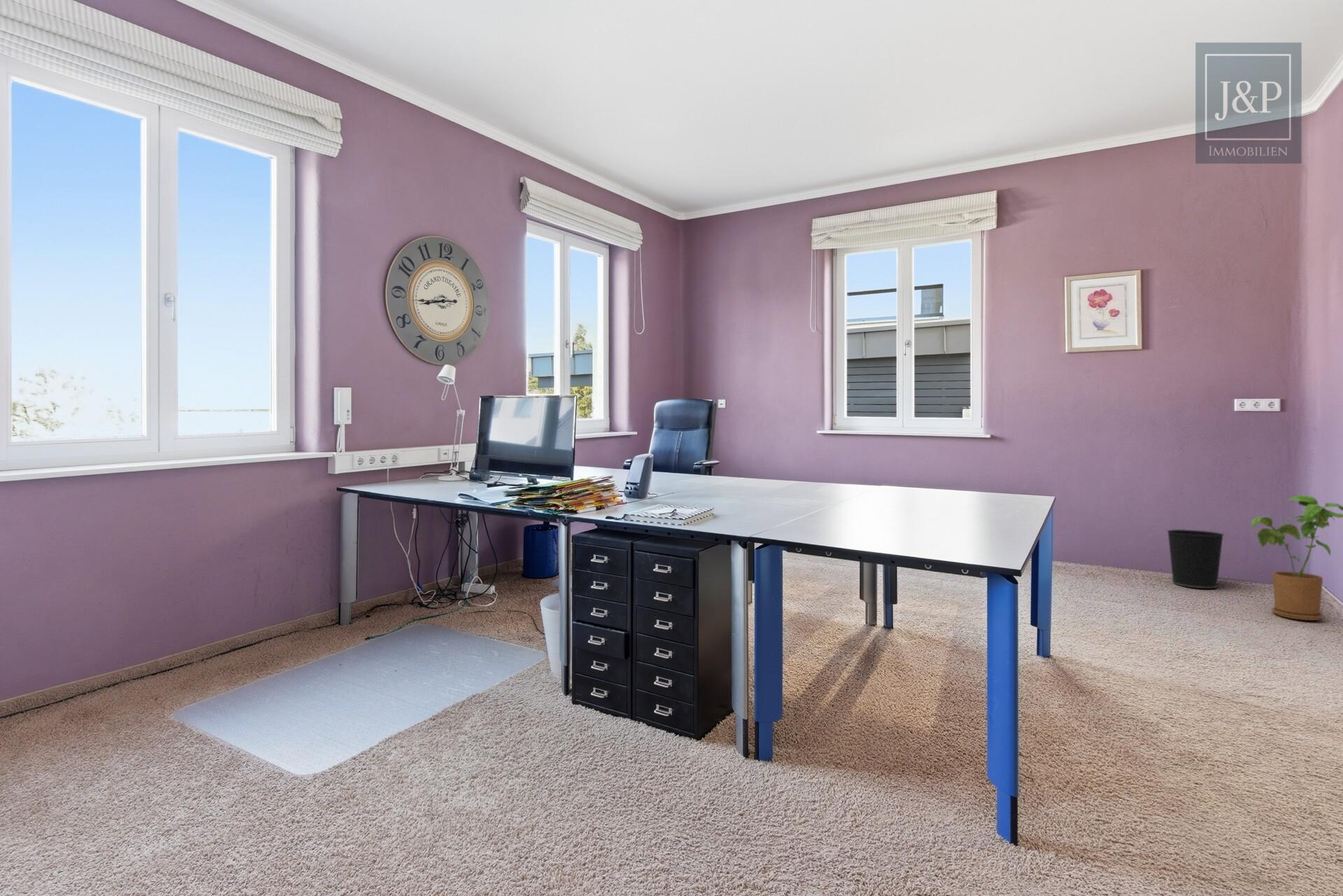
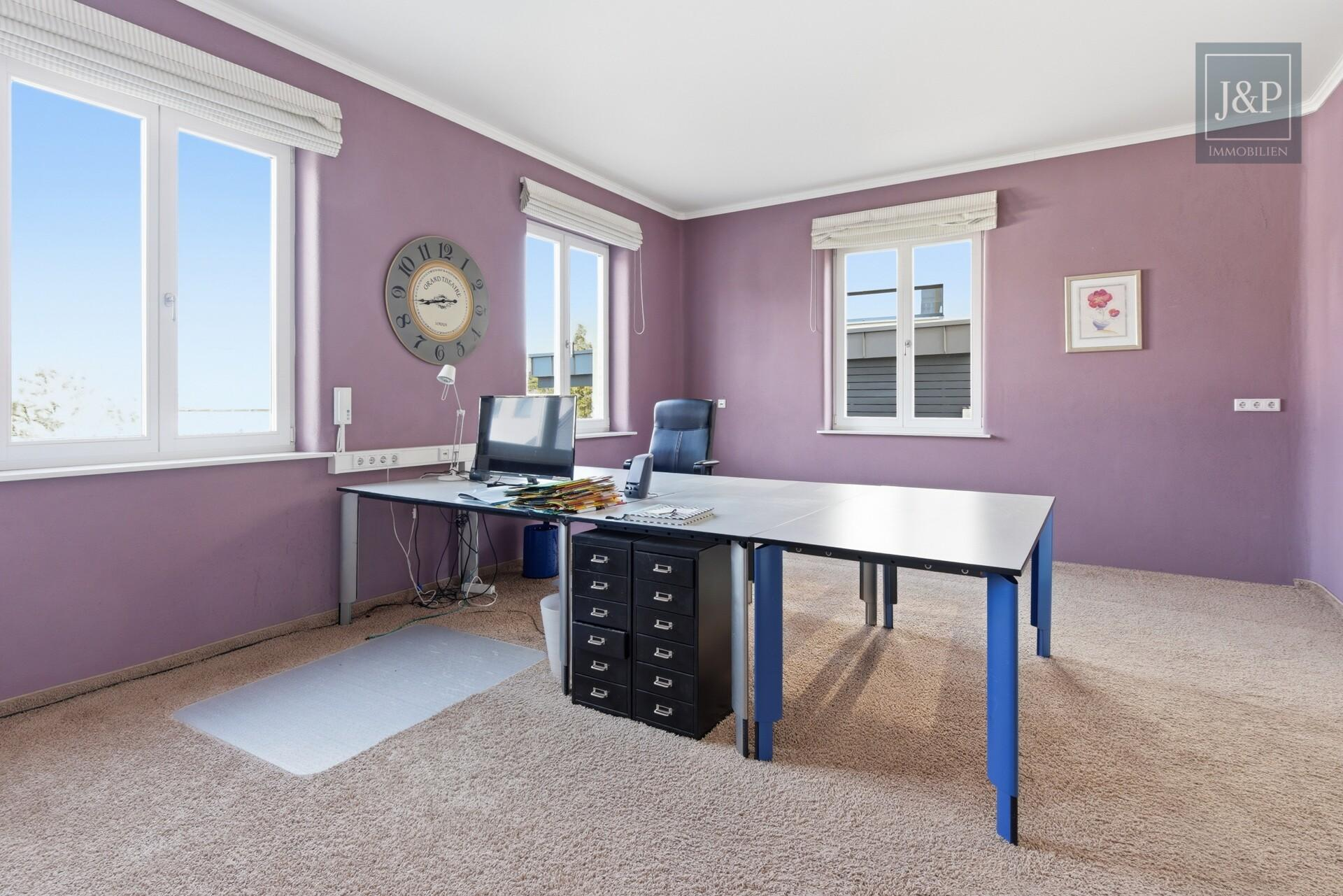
- house plant [1251,495,1343,621]
- wastebasket [1166,529,1225,589]
